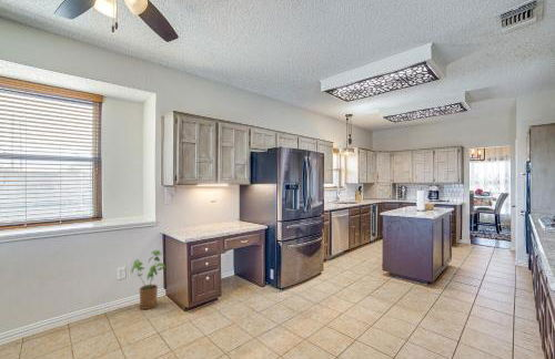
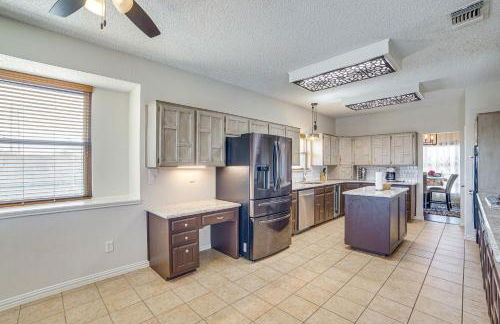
- house plant [130,249,167,310]
